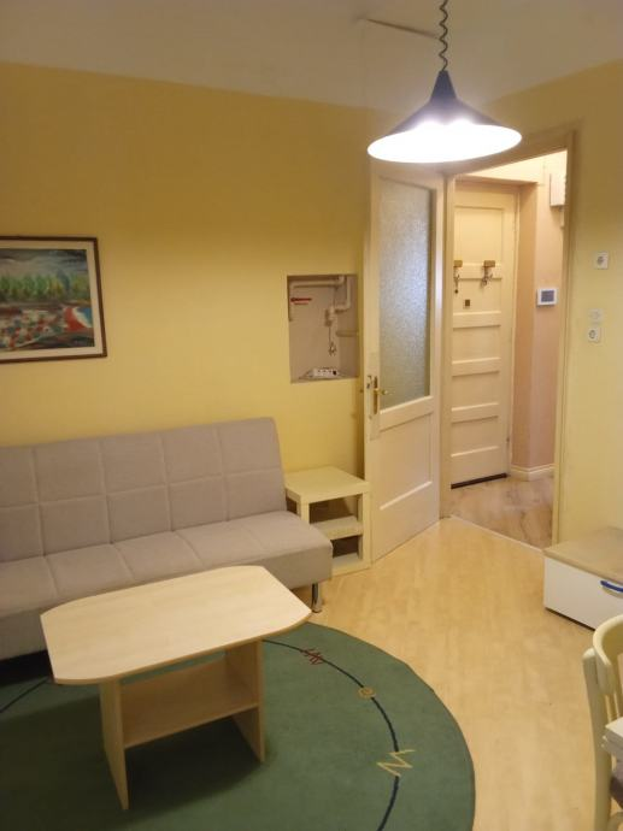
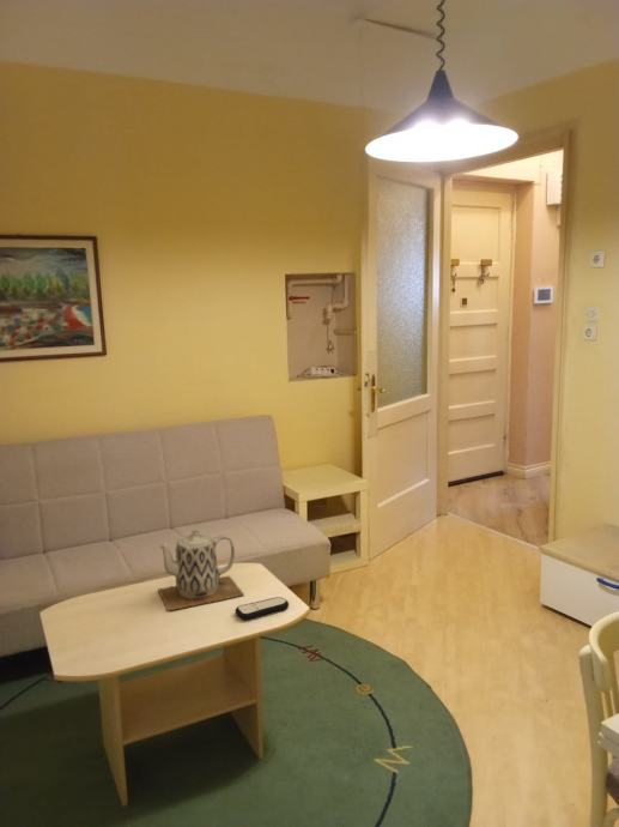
+ teapot [157,527,245,612]
+ remote control [235,596,290,621]
